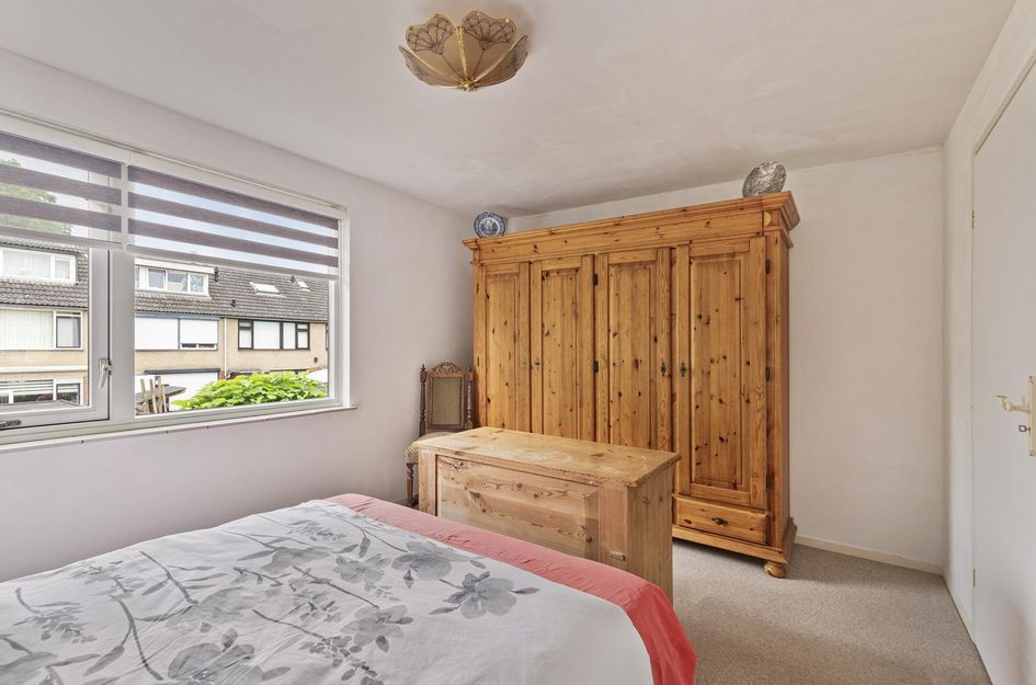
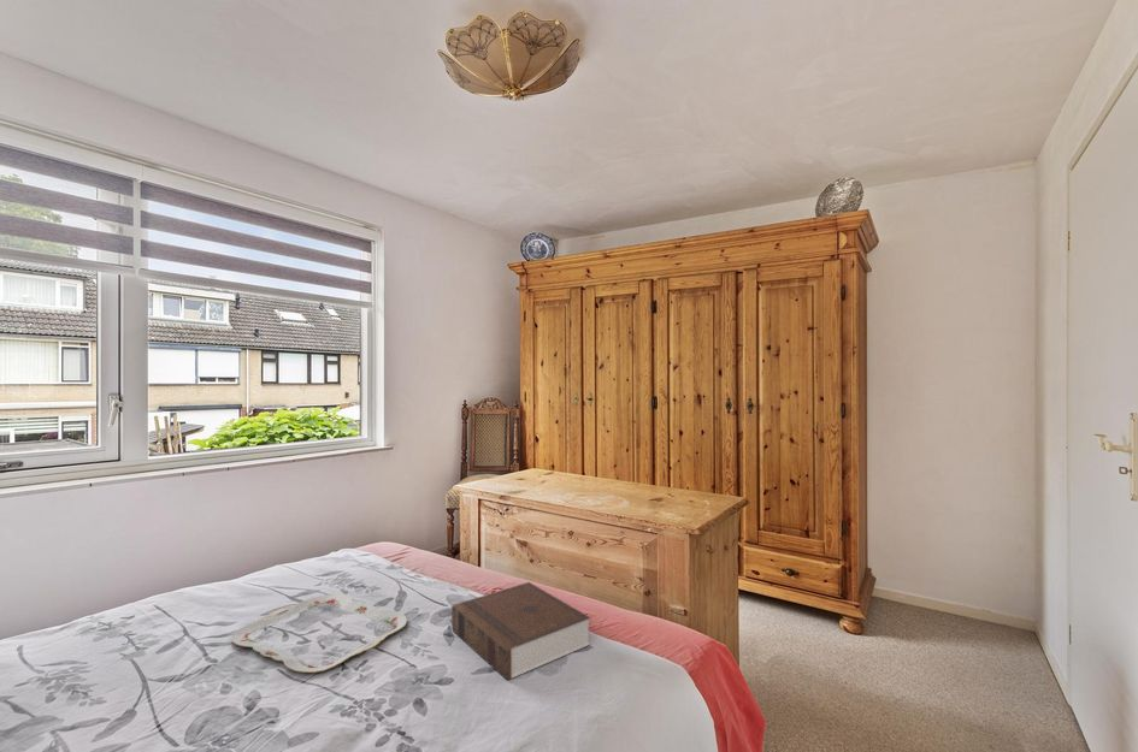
+ serving tray [230,593,408,674]
+ book [450,581,592,681]
